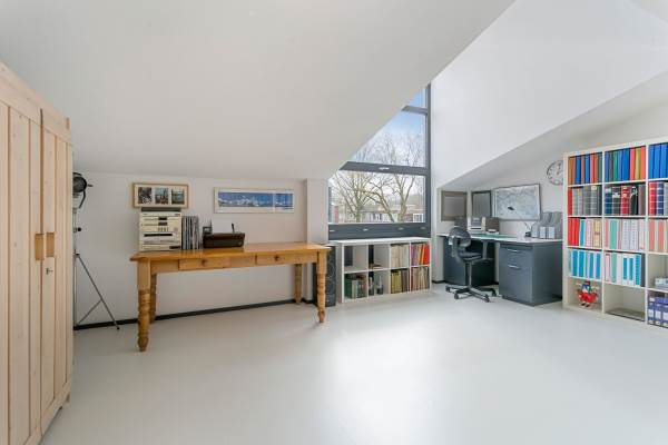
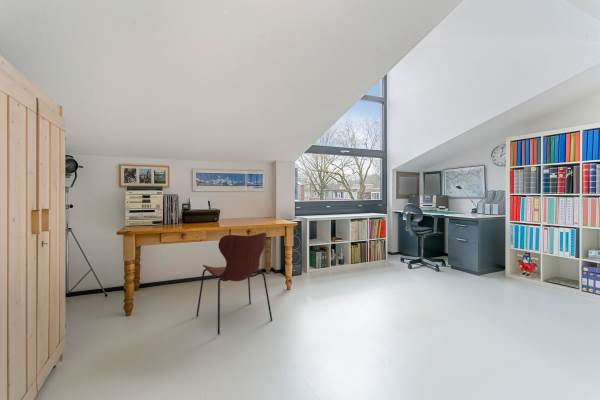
+ chair [195,232,273,336]
